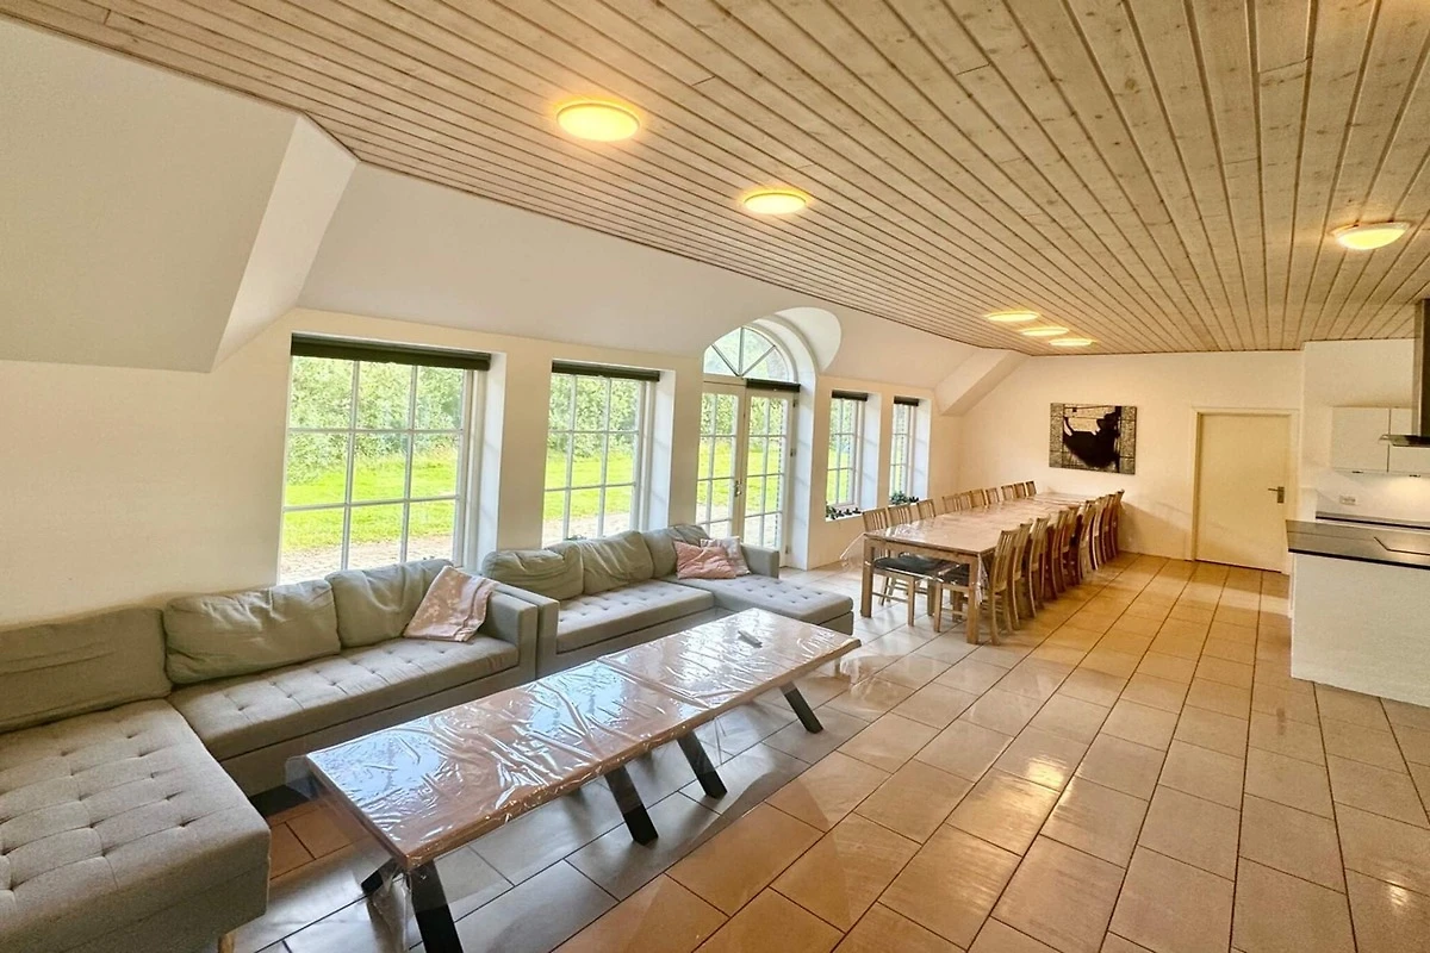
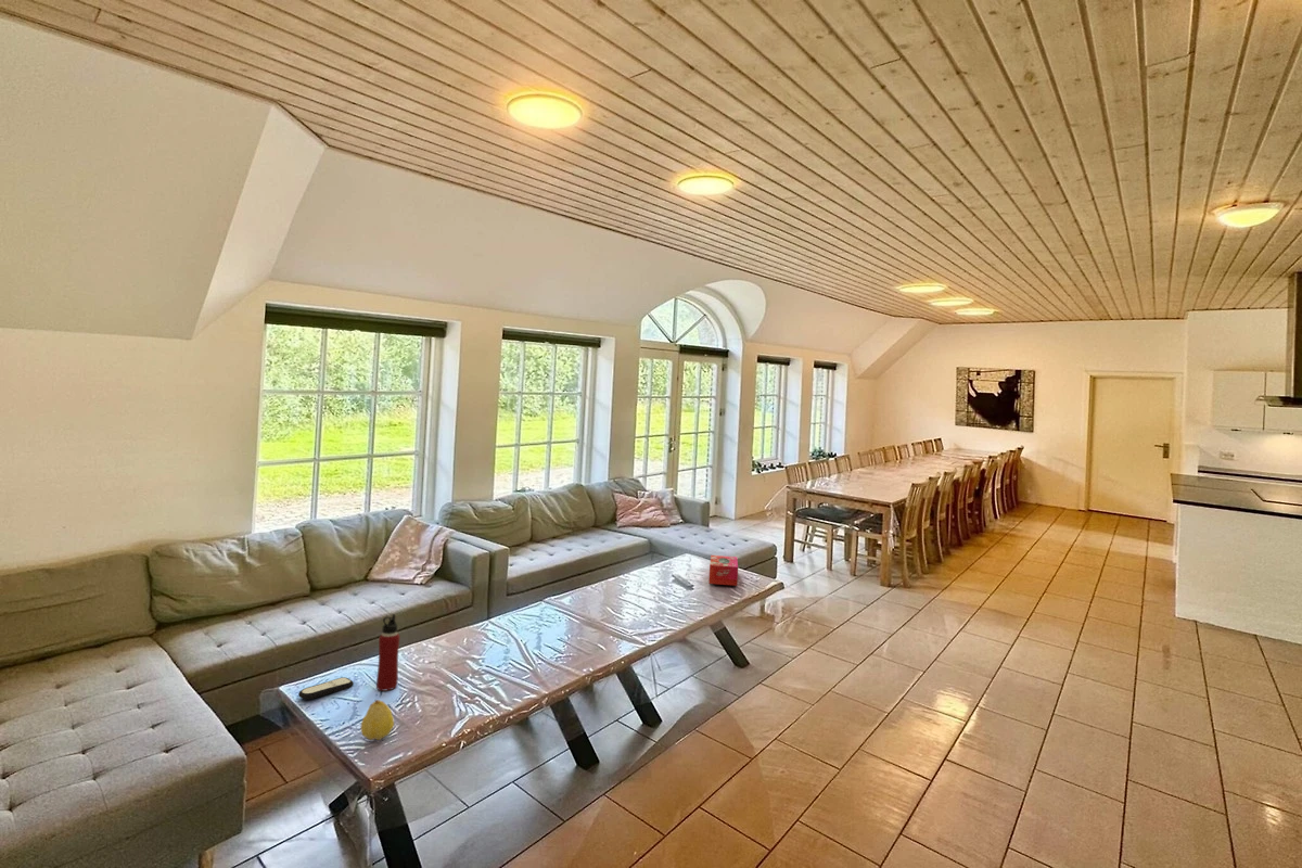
+ water bottle [375,613,401,692]
+ fruit [359,699,395,741]
+ tissue box [707,554,739,587]
+ remote control [297,676,355,701]
